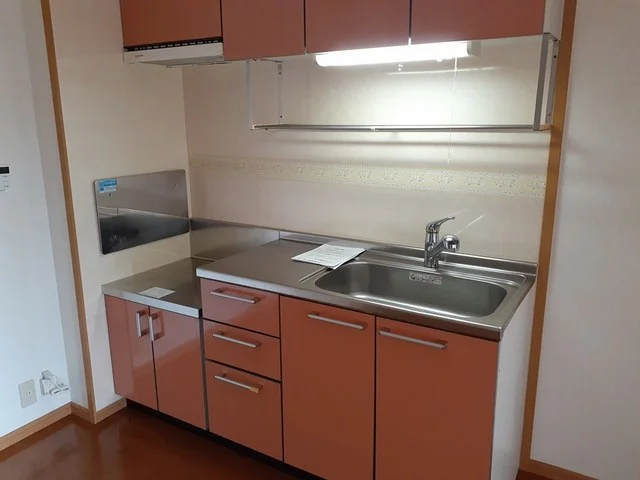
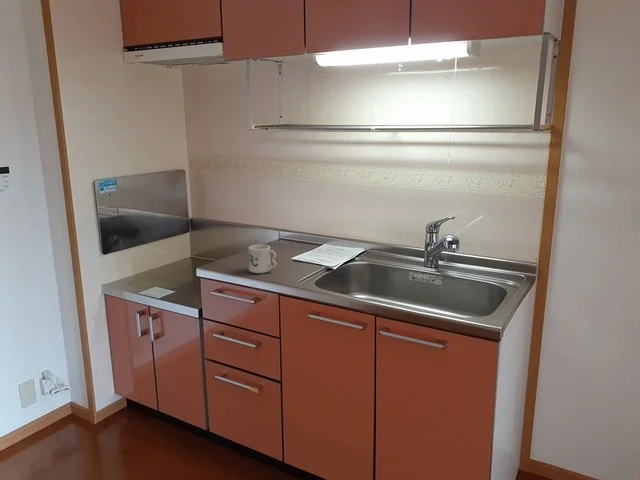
+ mug [247,244,278,274]
